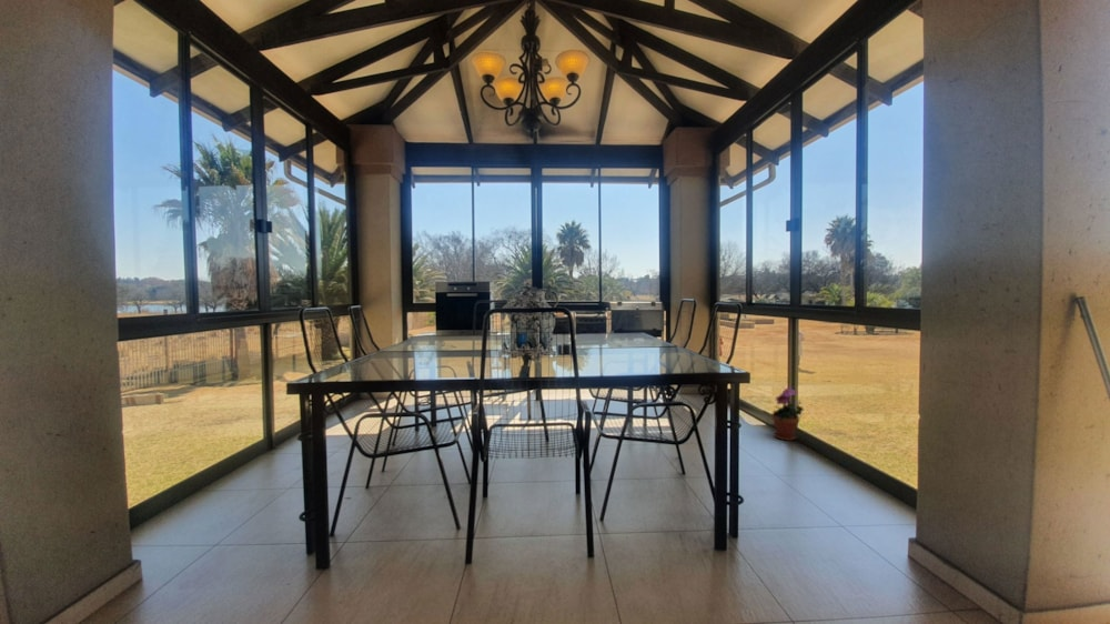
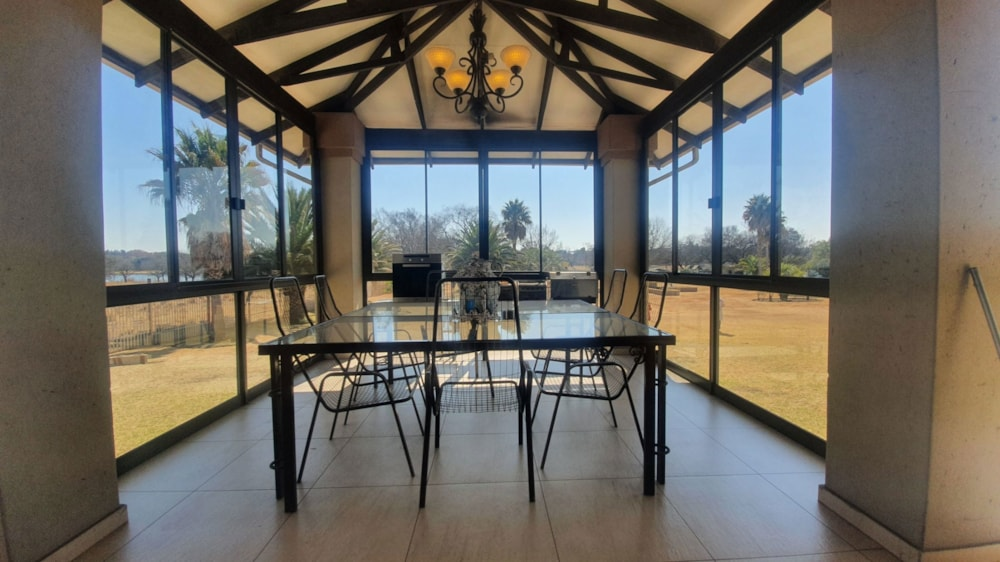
- potted plant [770,386,805,442]
